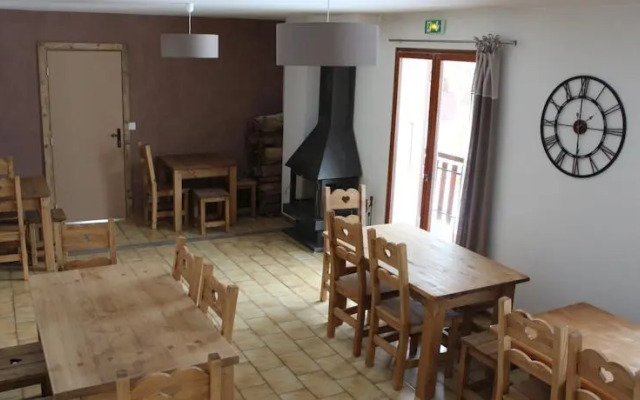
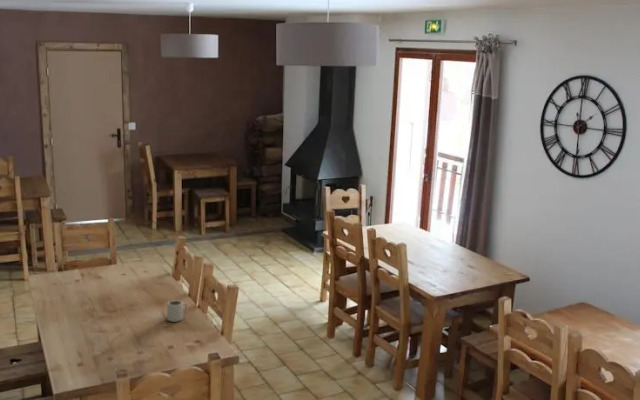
+ cup [166,299,189,323]
